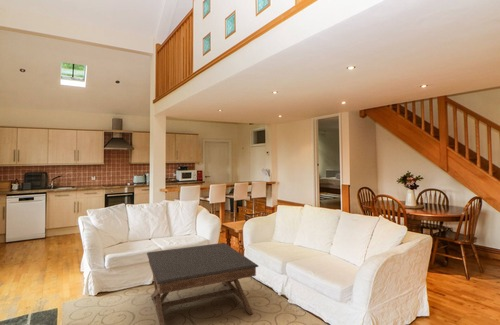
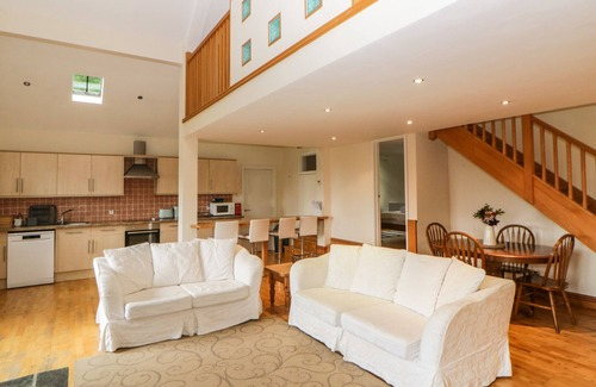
- coffee table [146,242,259,325]
